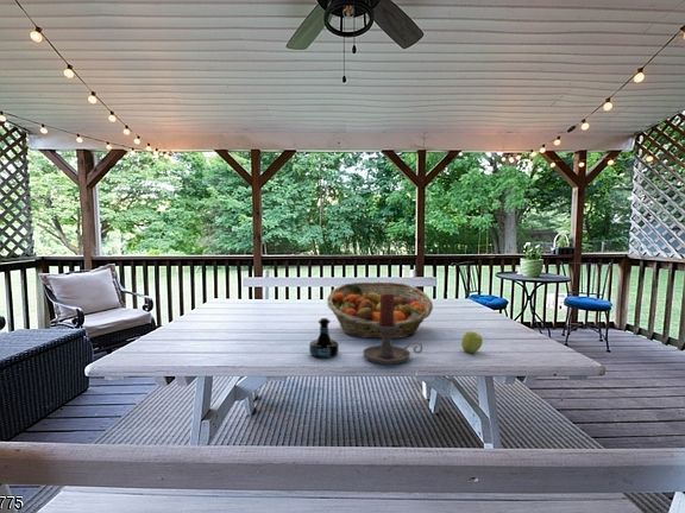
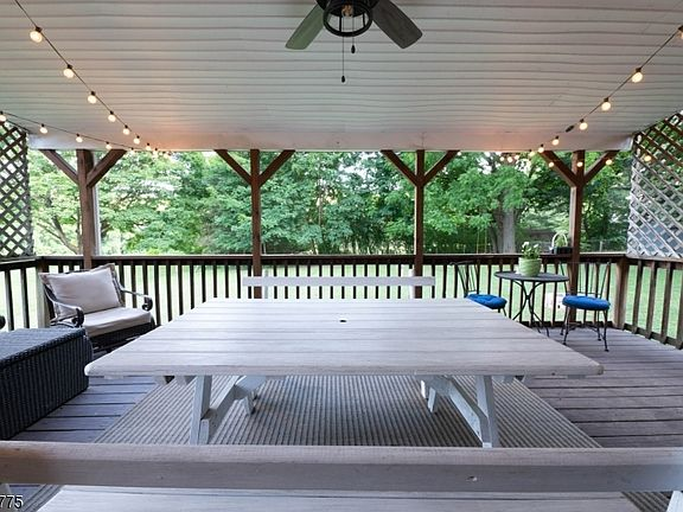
- candle holder [362,293,423,366]
- apple [460,330,484,354]
- fruit basket [326,281,434,340]
- tequila bottle [308,317,340,360]
